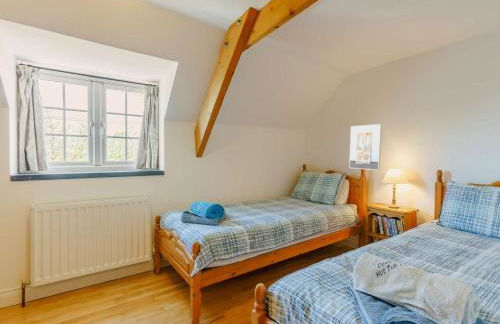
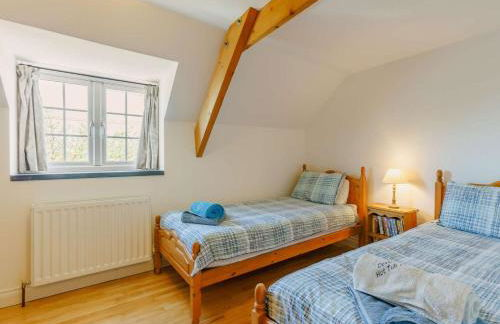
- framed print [348,123,383,171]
